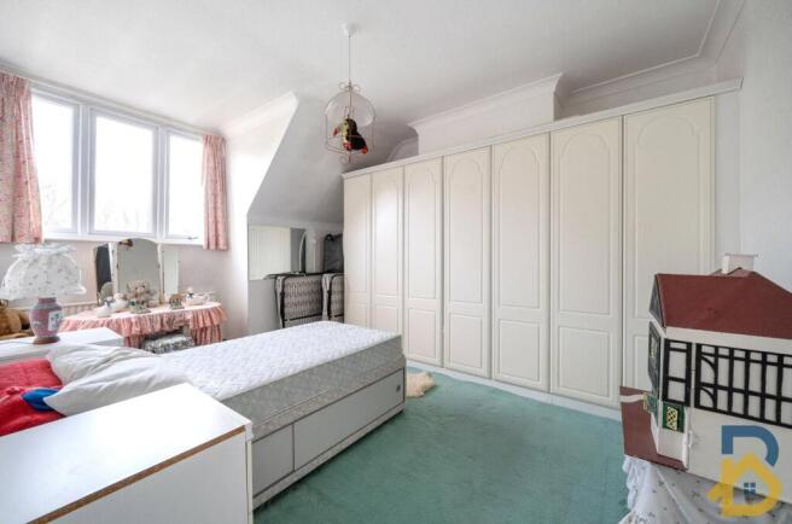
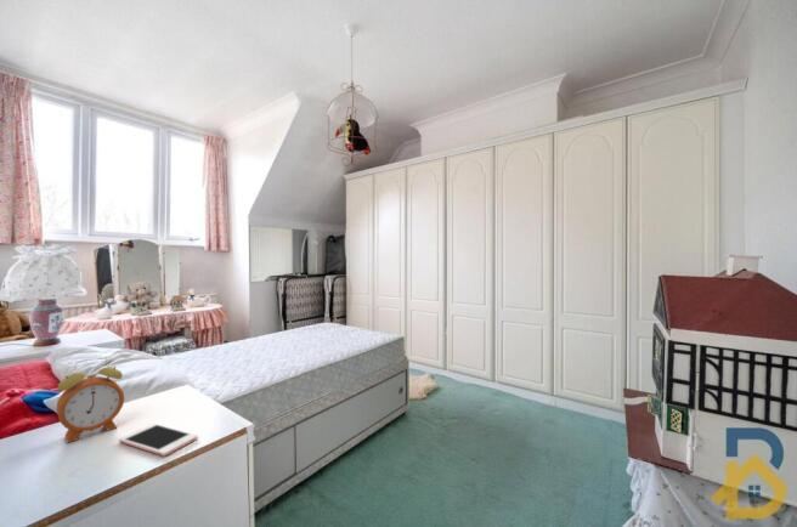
+ alarm clock [55,357,125,443]
+ cell phone [118,423,198,458]
